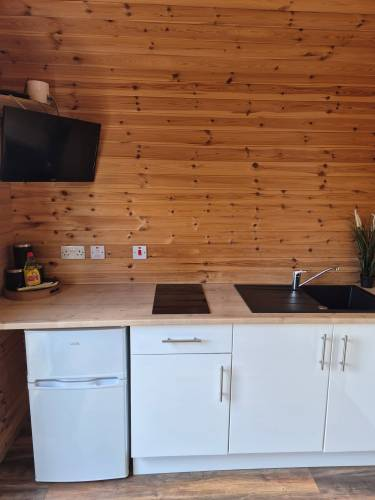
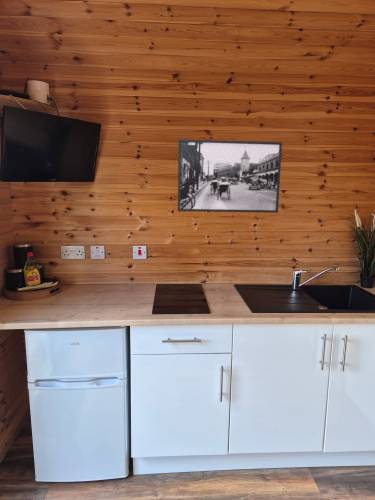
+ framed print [177,138,283,214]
